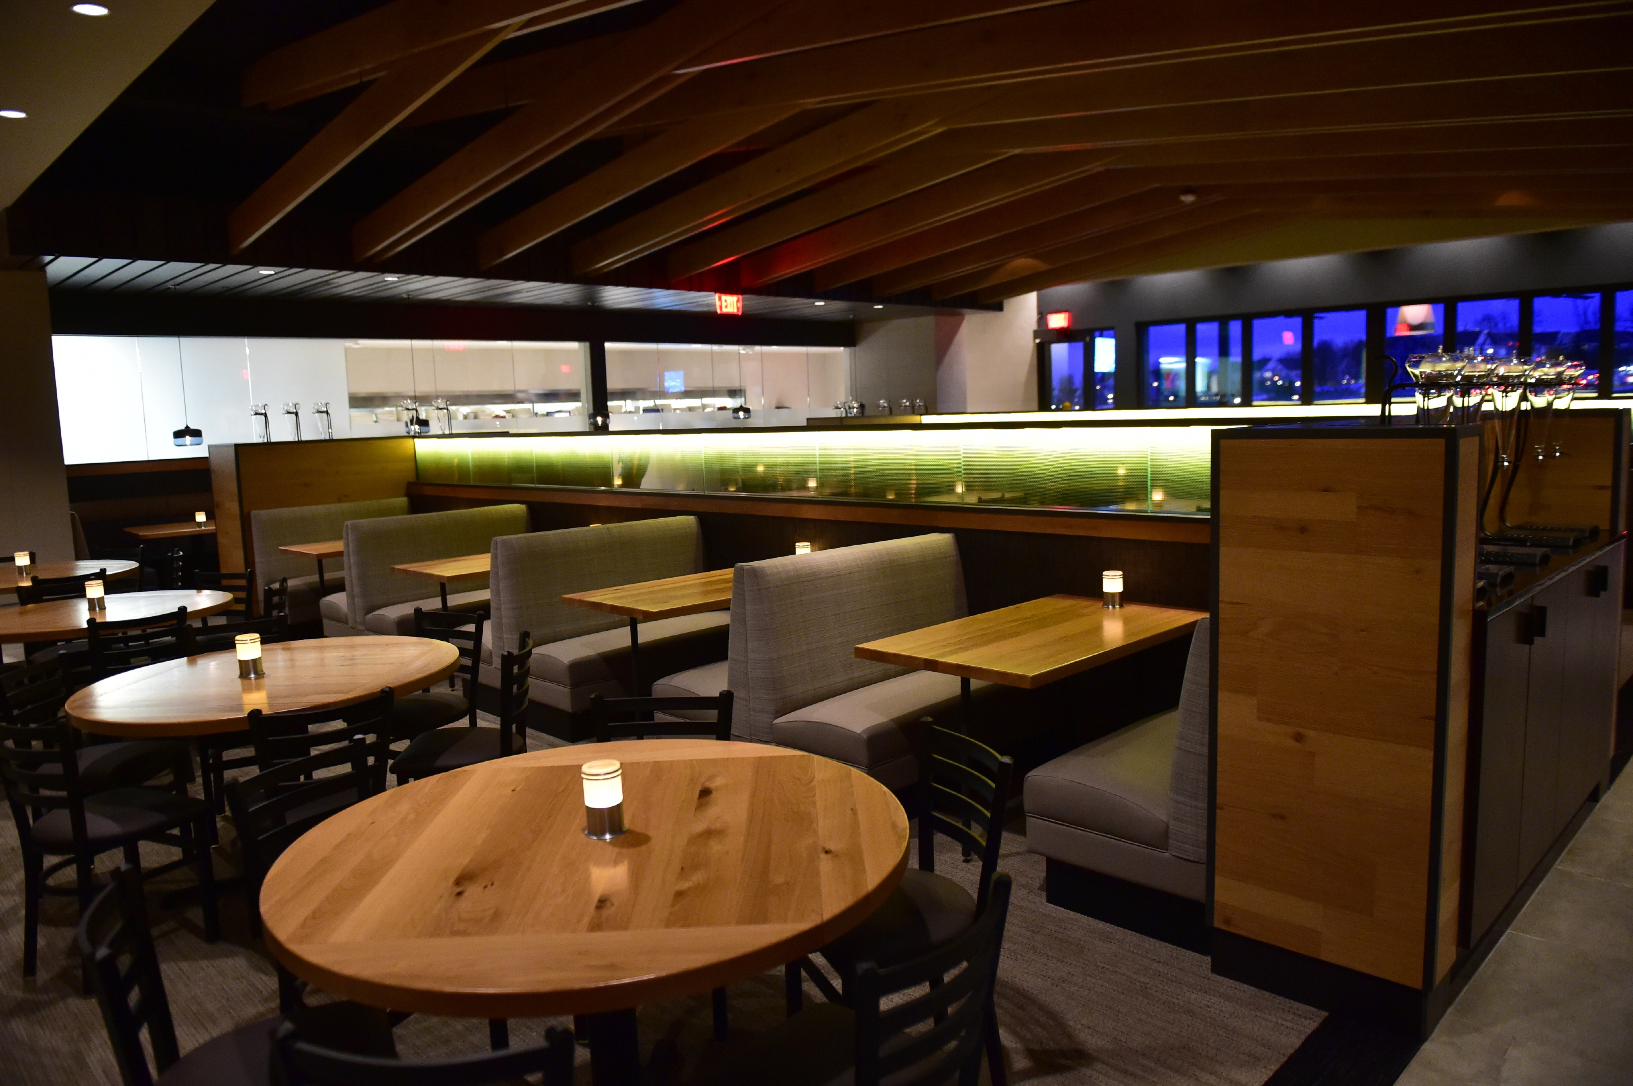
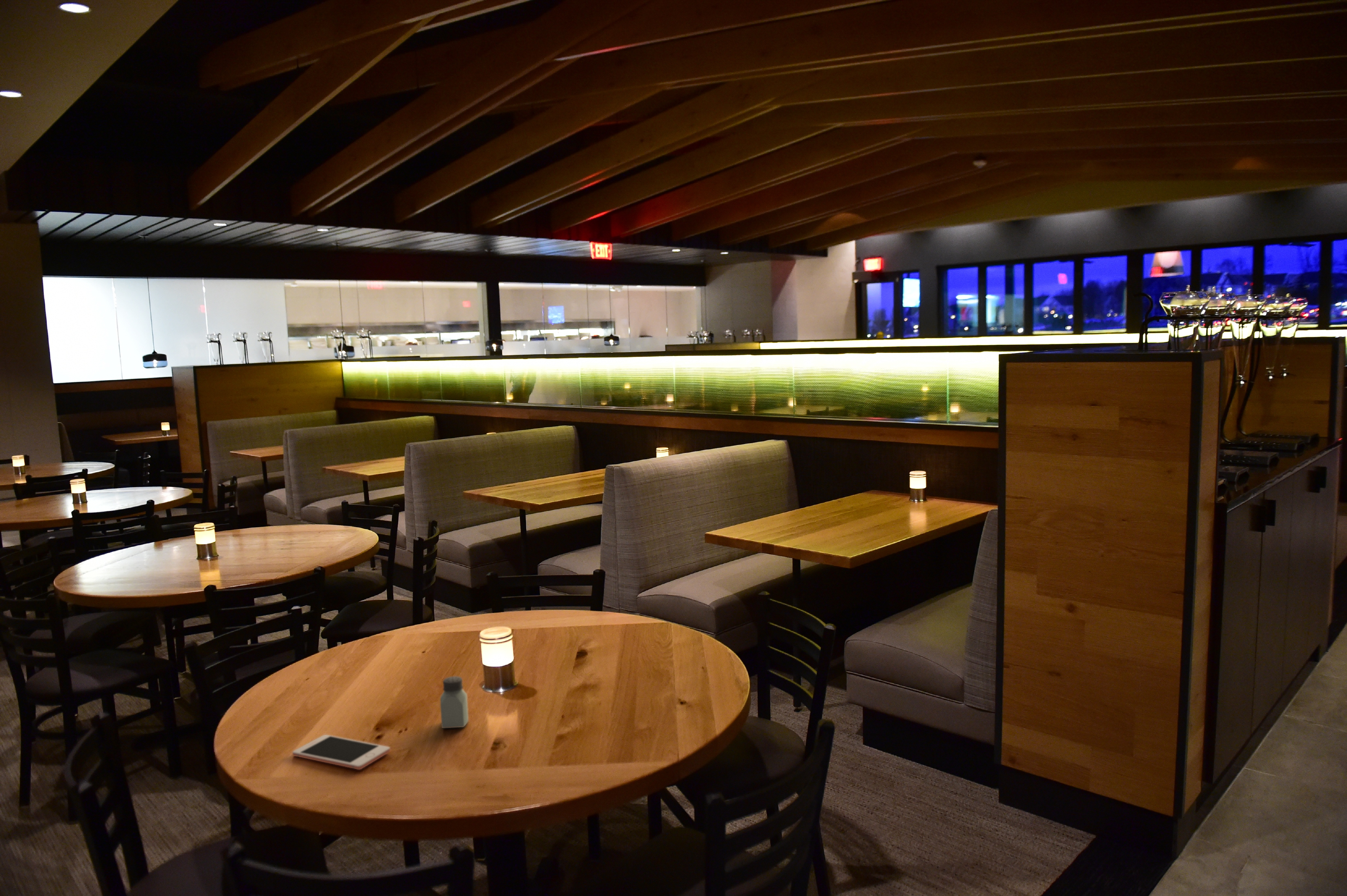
+ saltshaker [440,676,469,729]
+ cell phone [292,734,391,770]
